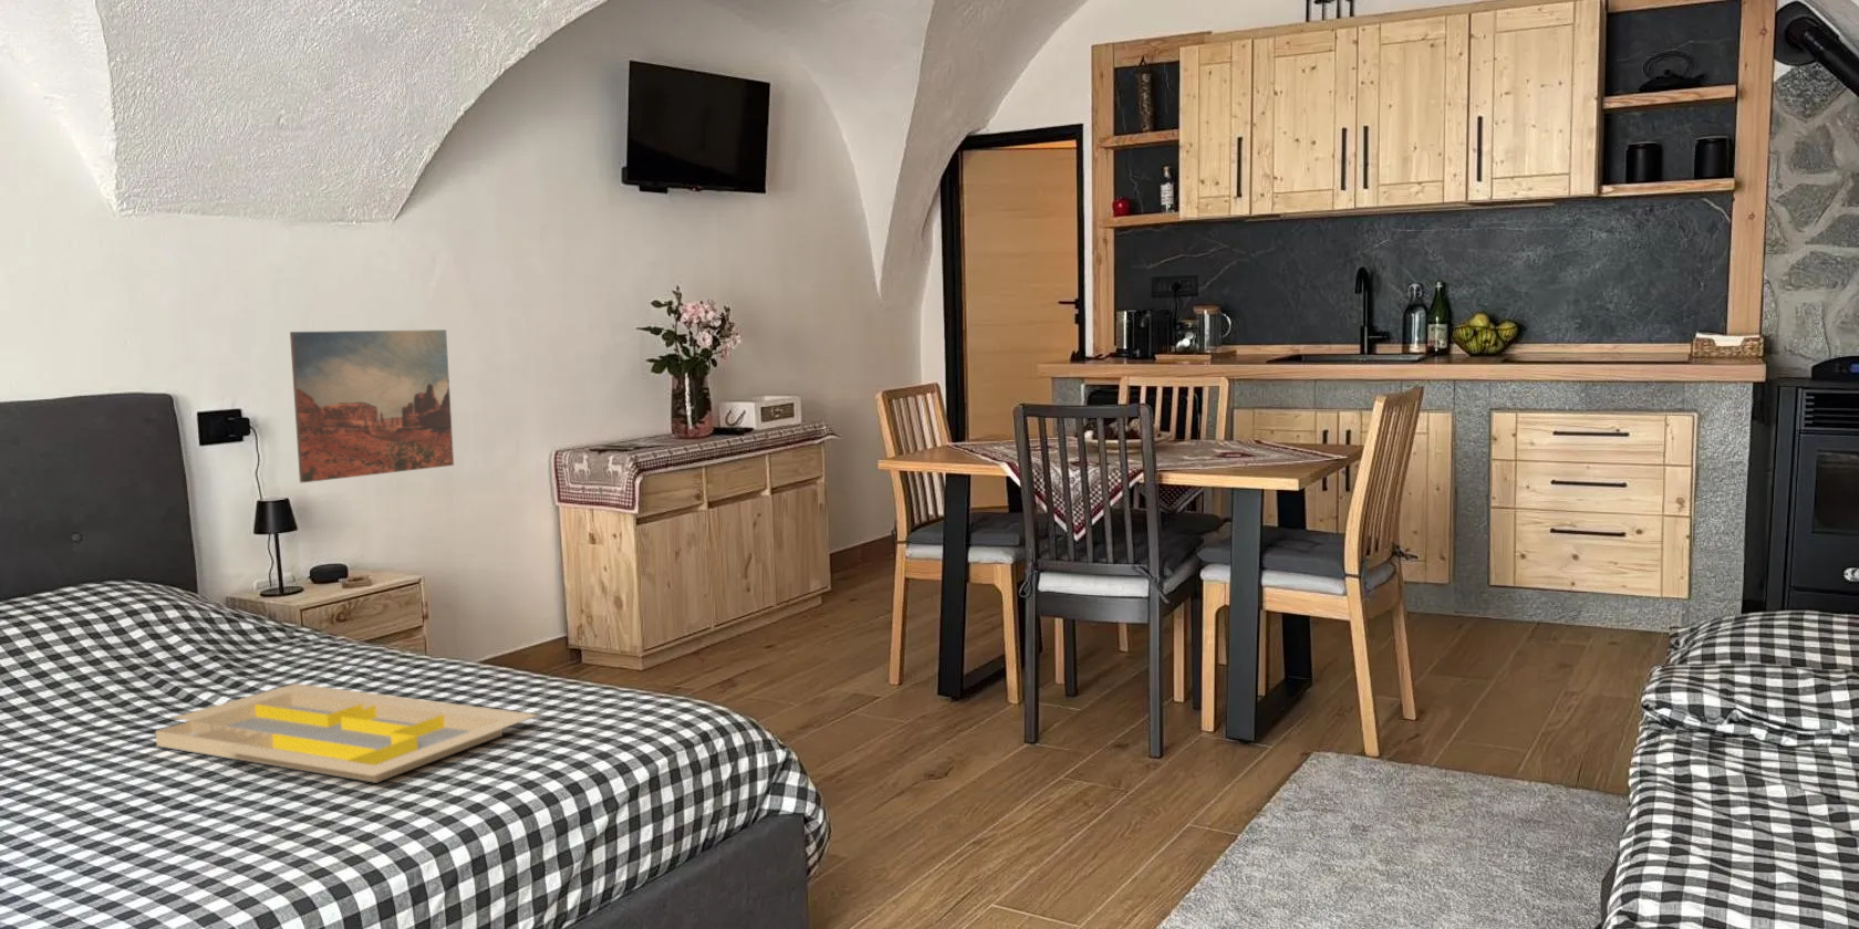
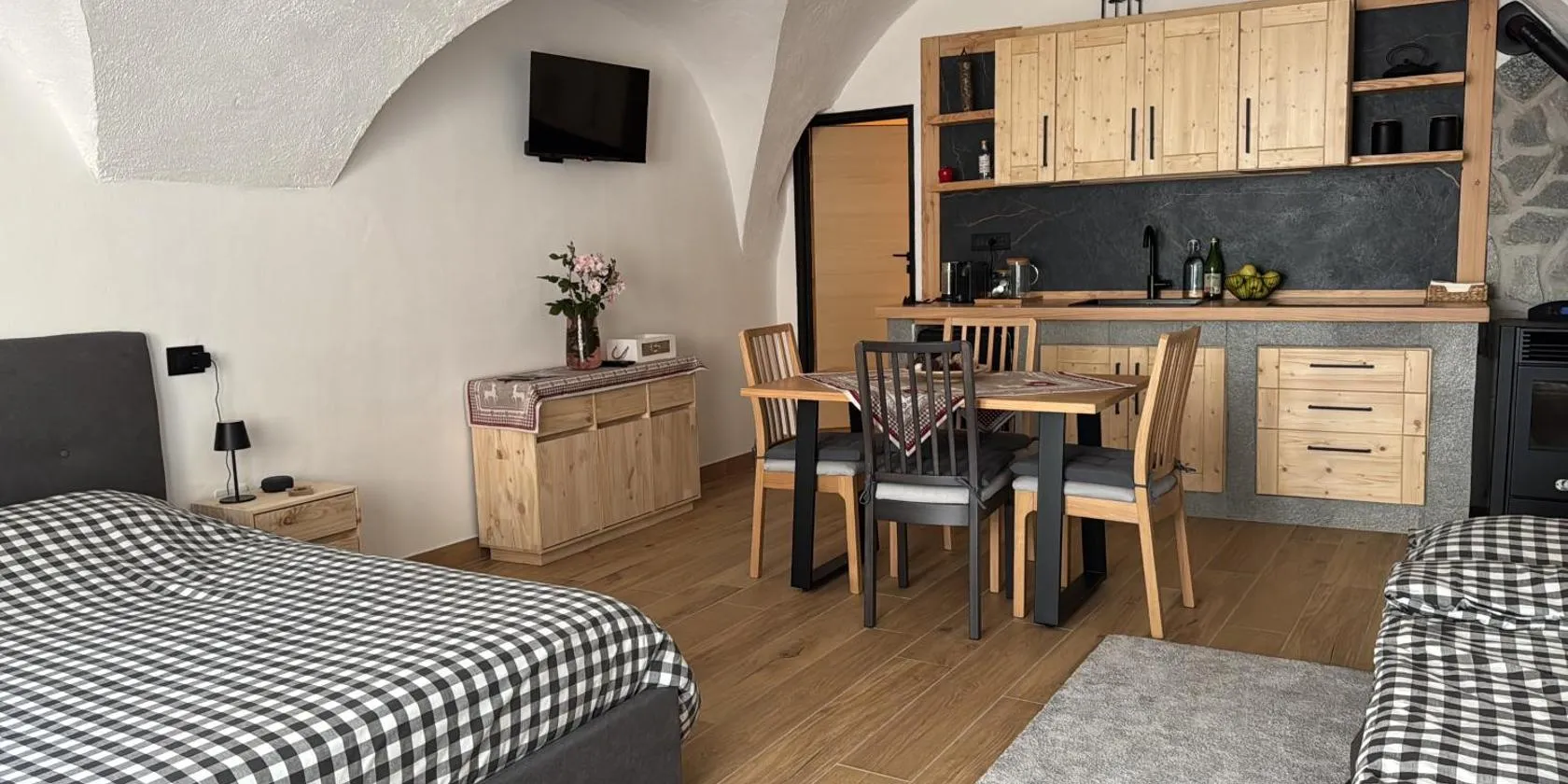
- serving tray [155,683,539,784]
- wall art [289,328,455,483]
